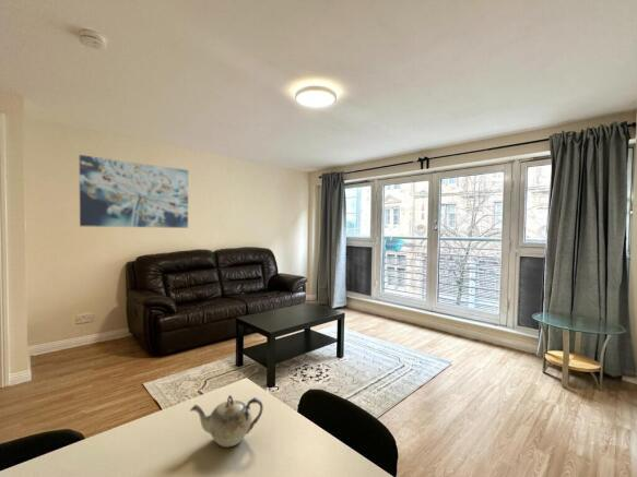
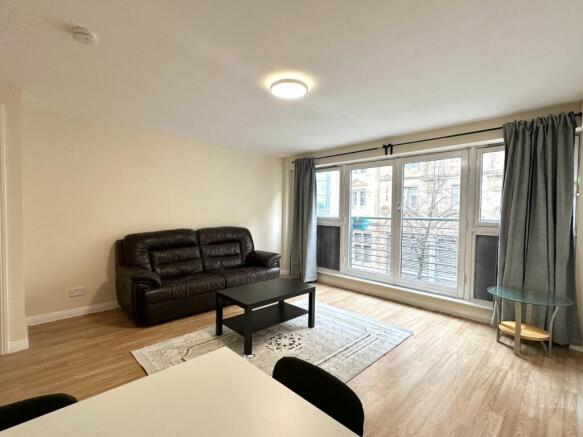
- teapot [189,394,264,449]
- wall art [79,154,189,229]
